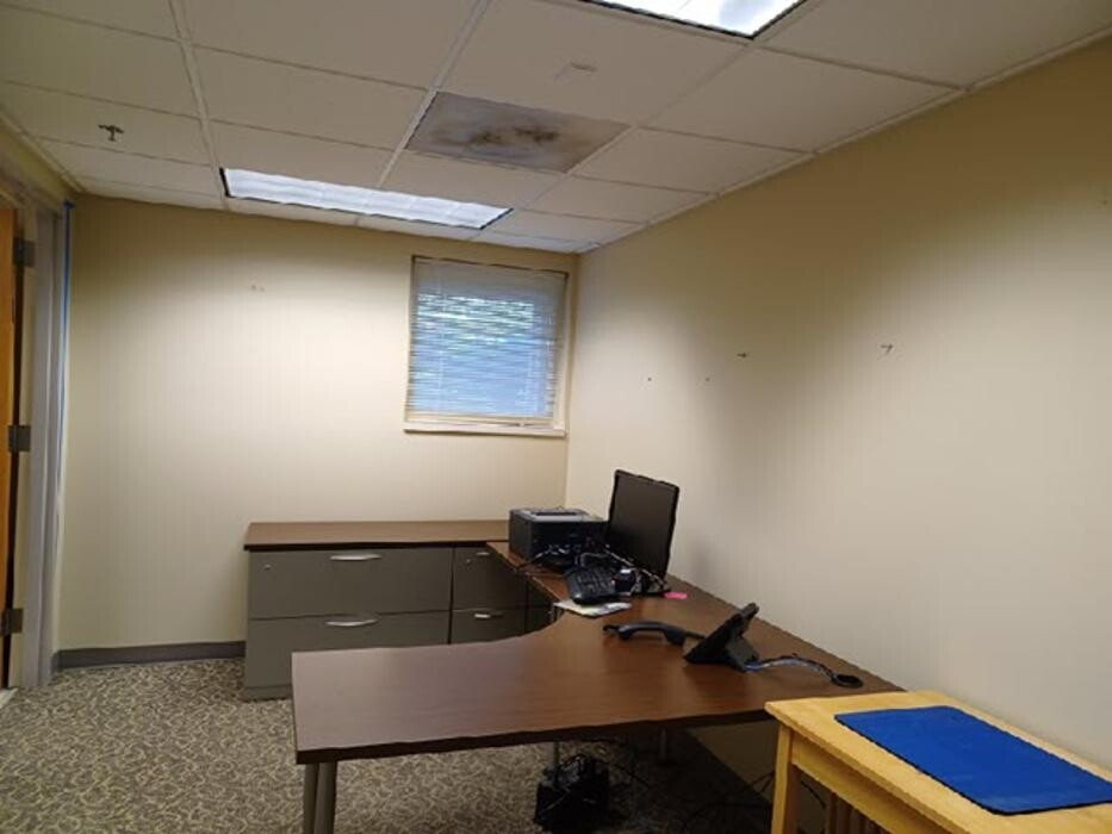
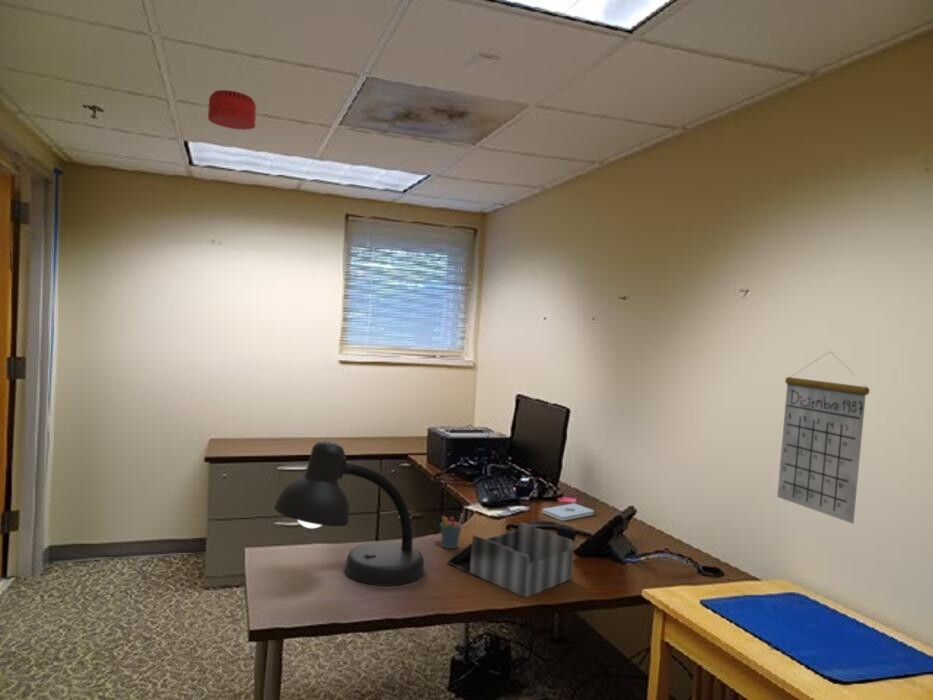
+ pen holder [440,513,464,550]
+ notepad [541,502,595,521]
+ smoke detector [207,89,257,131]
+ calendar [776,350,871,525]
+ desk organizer [446,521,575,598]
+ desk lamp [273,440,425,587]
